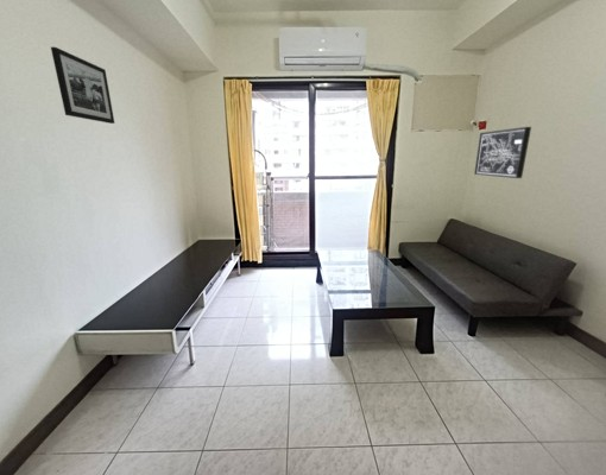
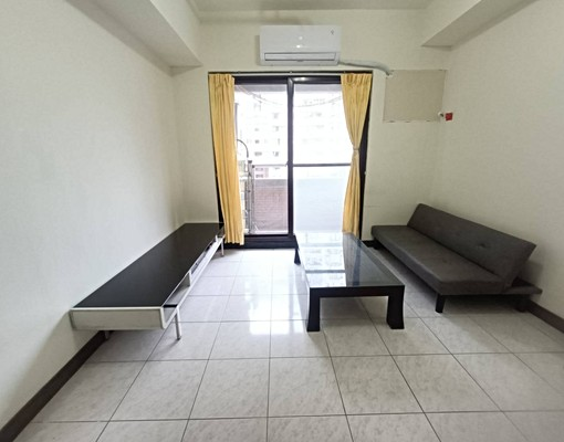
- picture frame [50,46,115,125]
- wall art [473,126,532,179]
